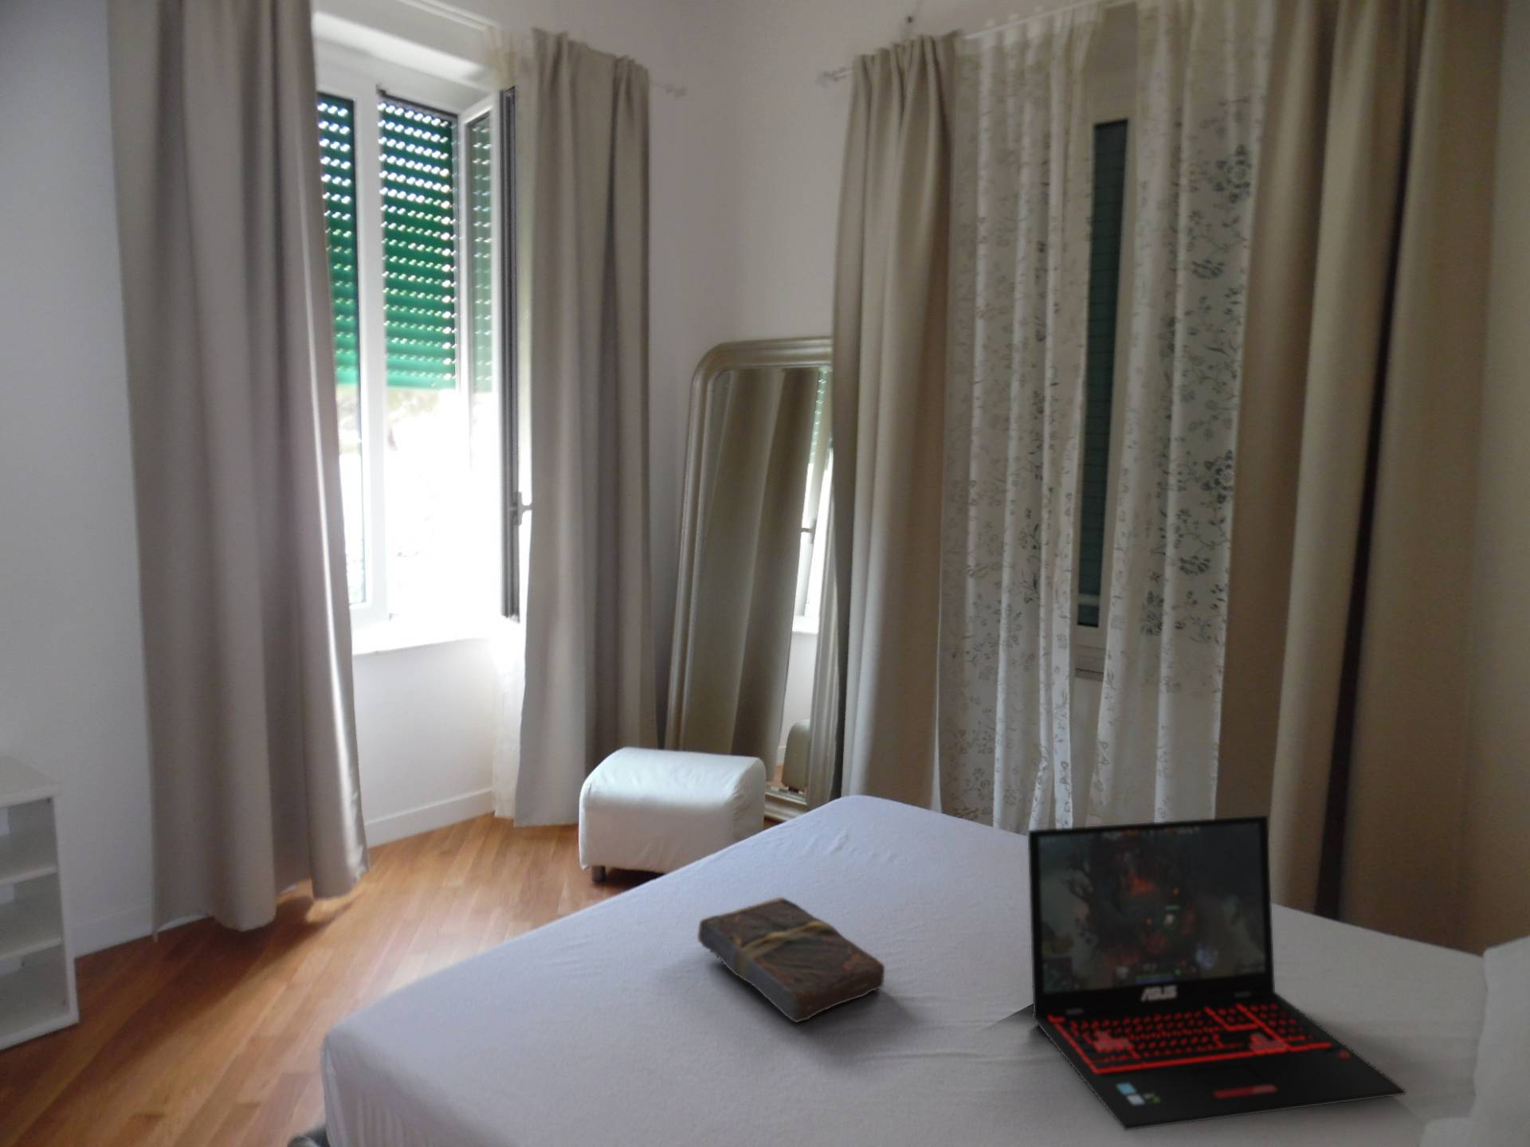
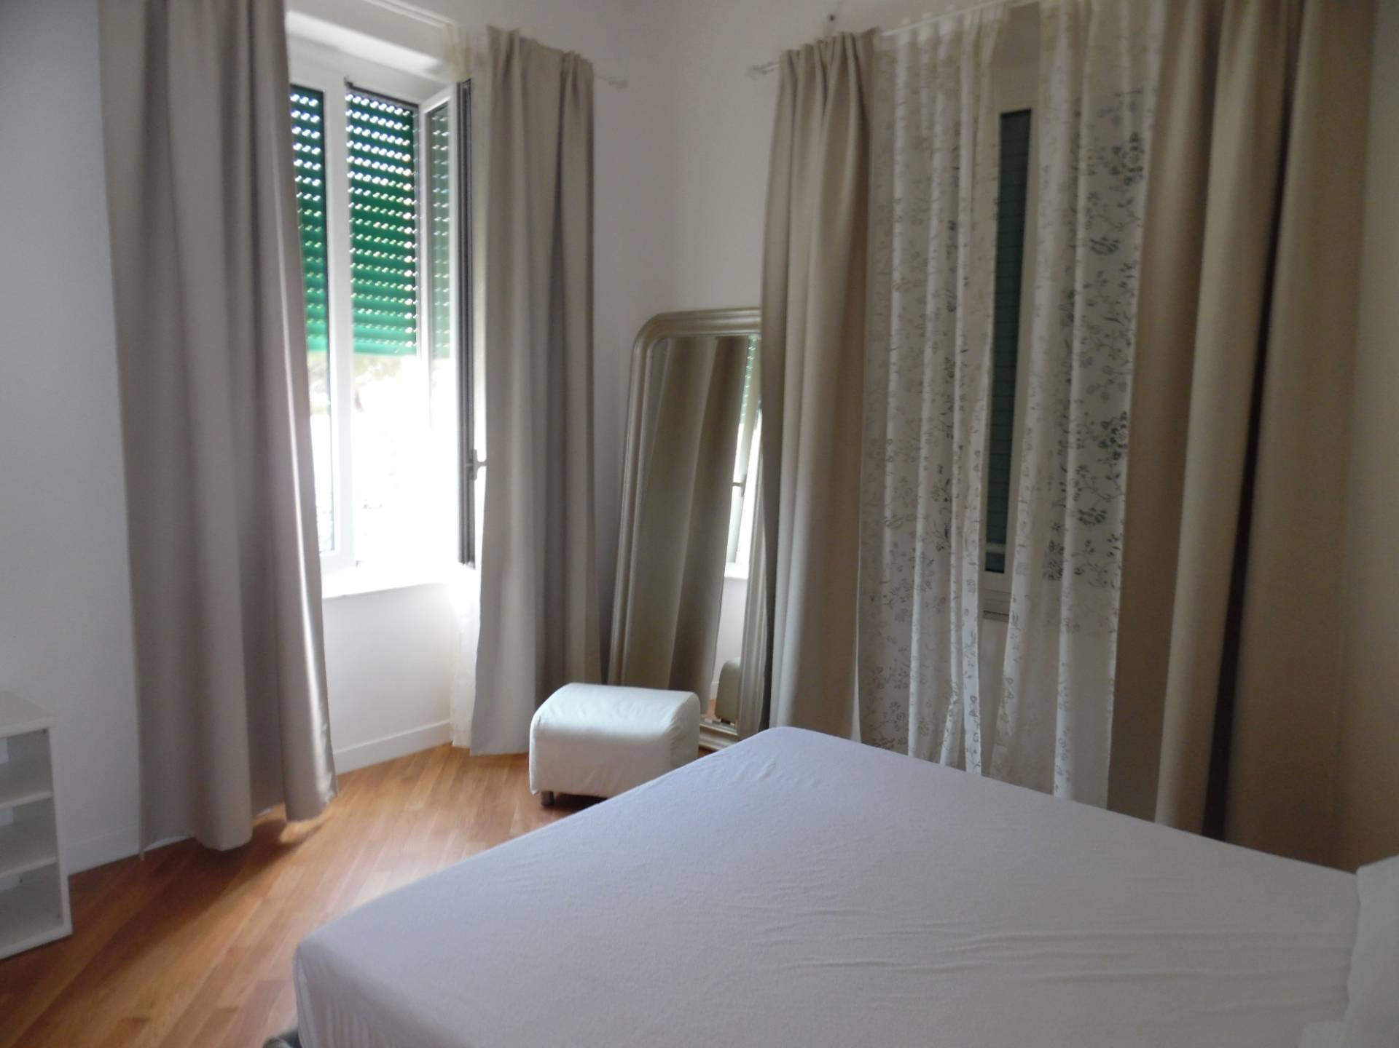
- laptop [1028,814,1406,1131]
- book [696,896,885,1024]
